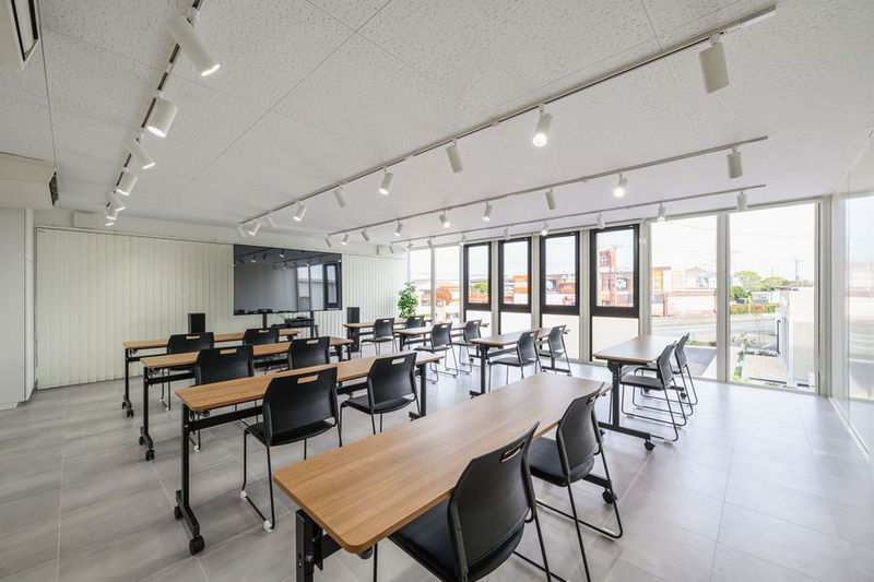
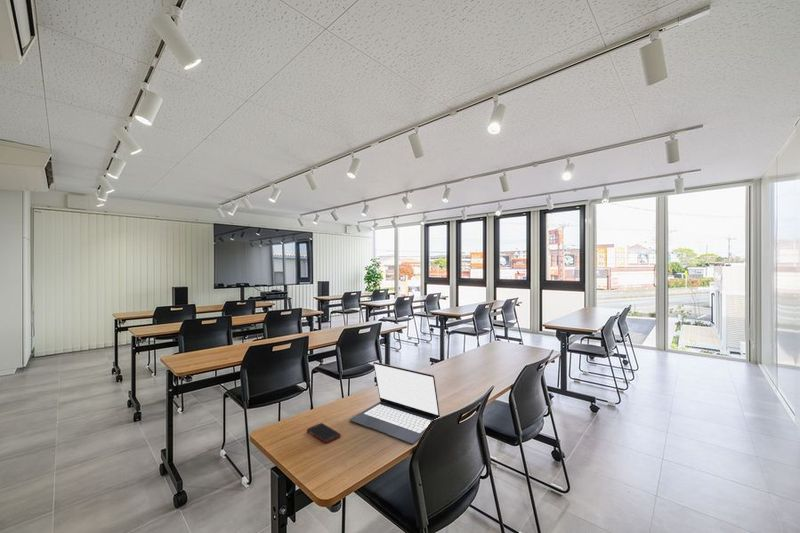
+ laptop [348,361,441,445]
+ cell phone [306,422,342,444]
